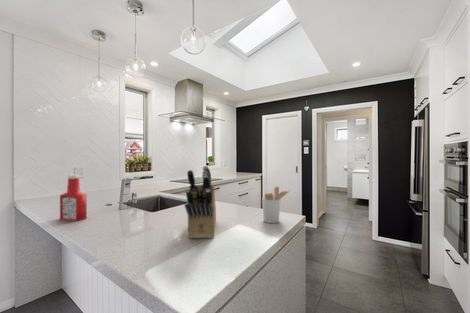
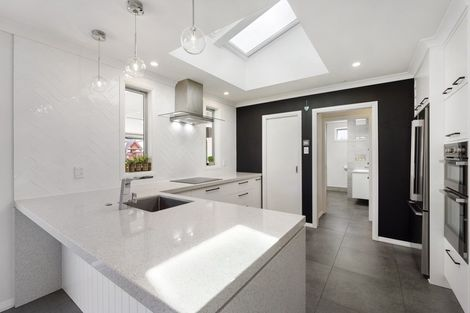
- soap bottle [59,174,88,222]
- knife block [184,165,217,239]
- utensil holder [261,185,291,224]
